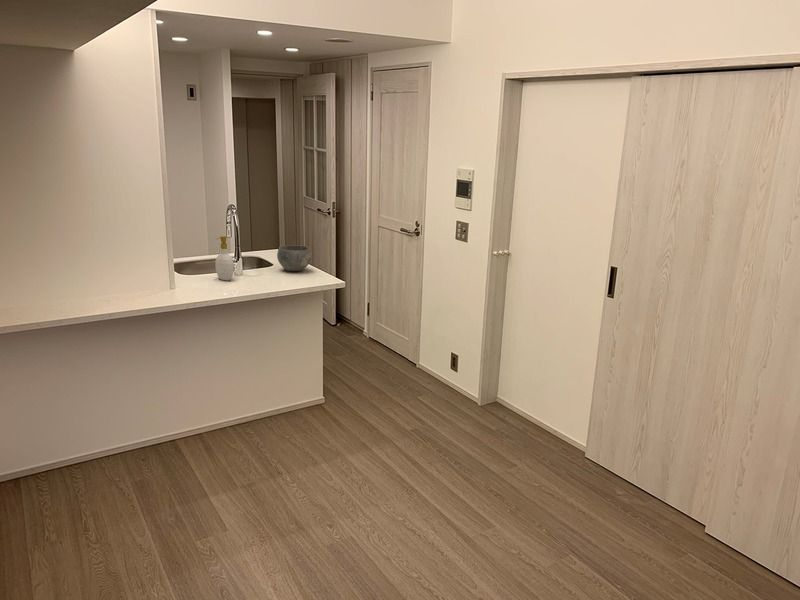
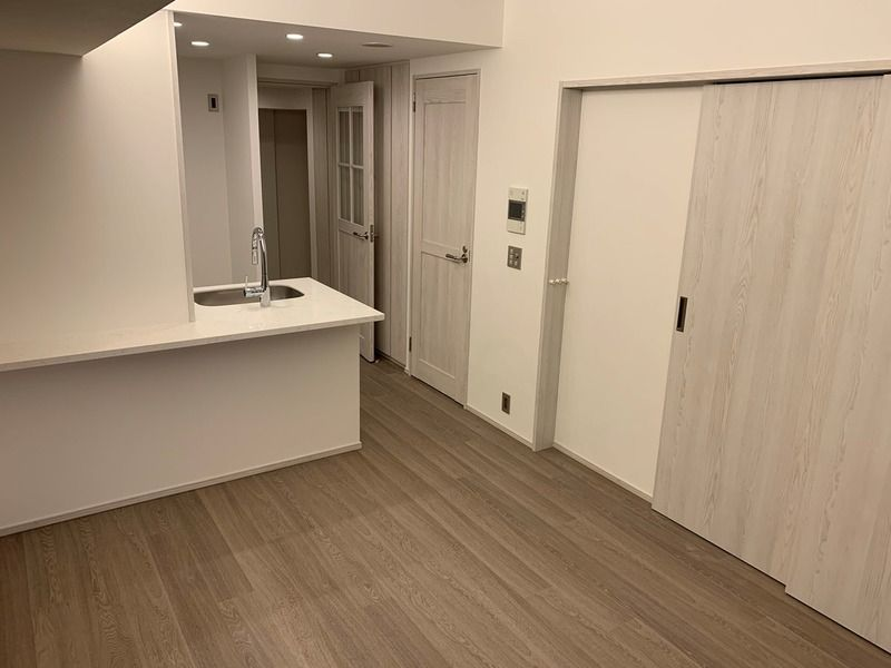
- bowl [276,244,312,272]
- soap bottle [214,235,235,281]
